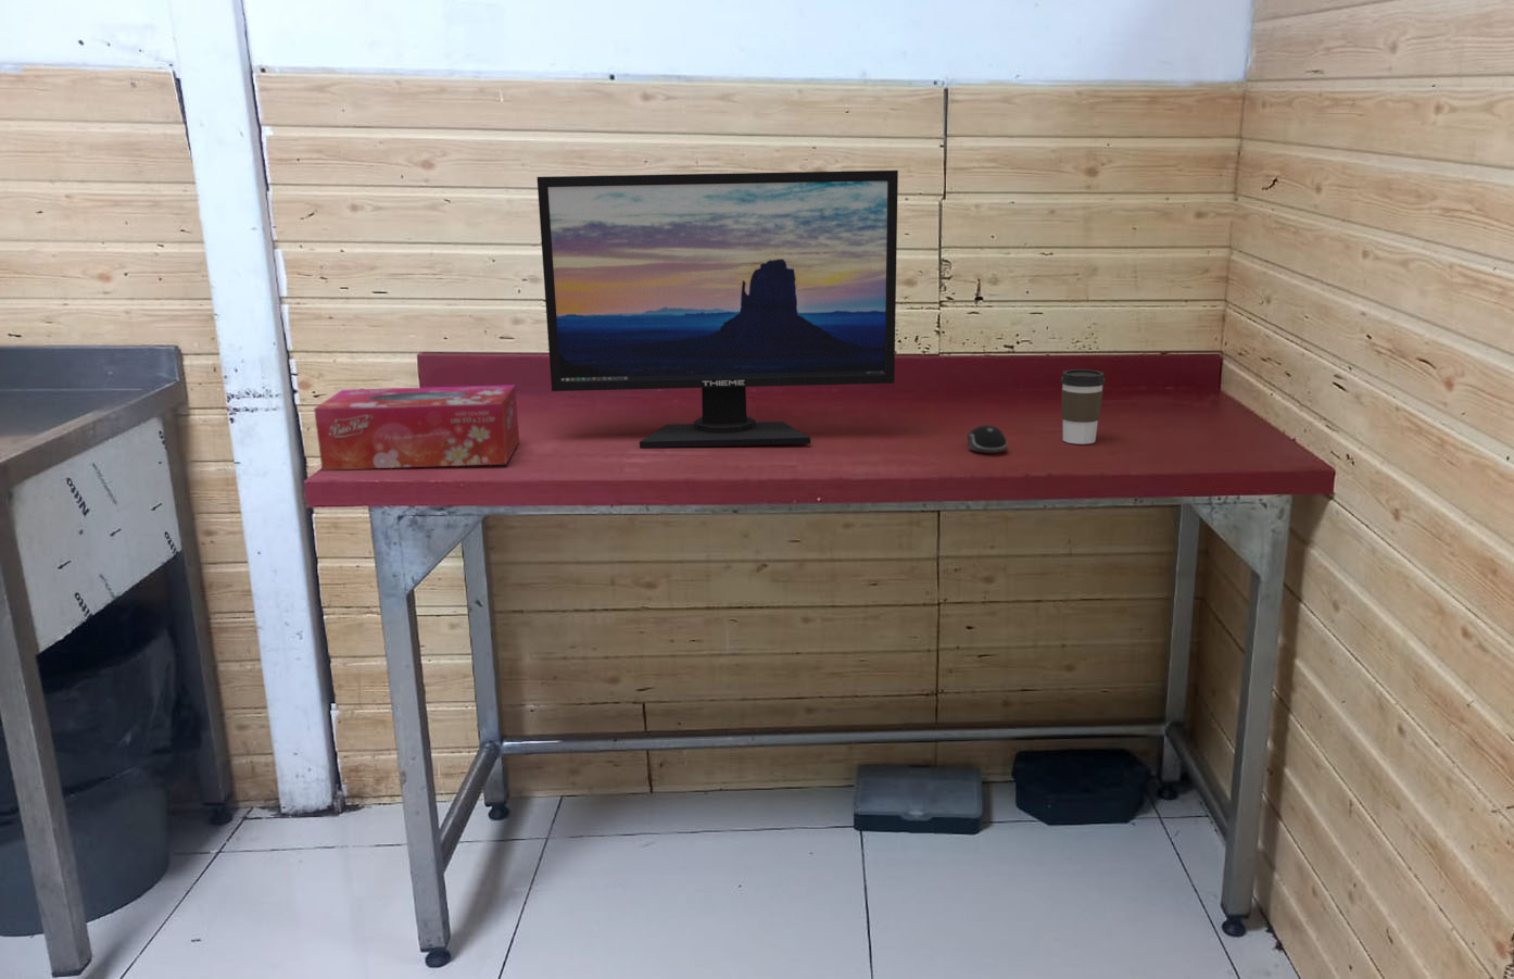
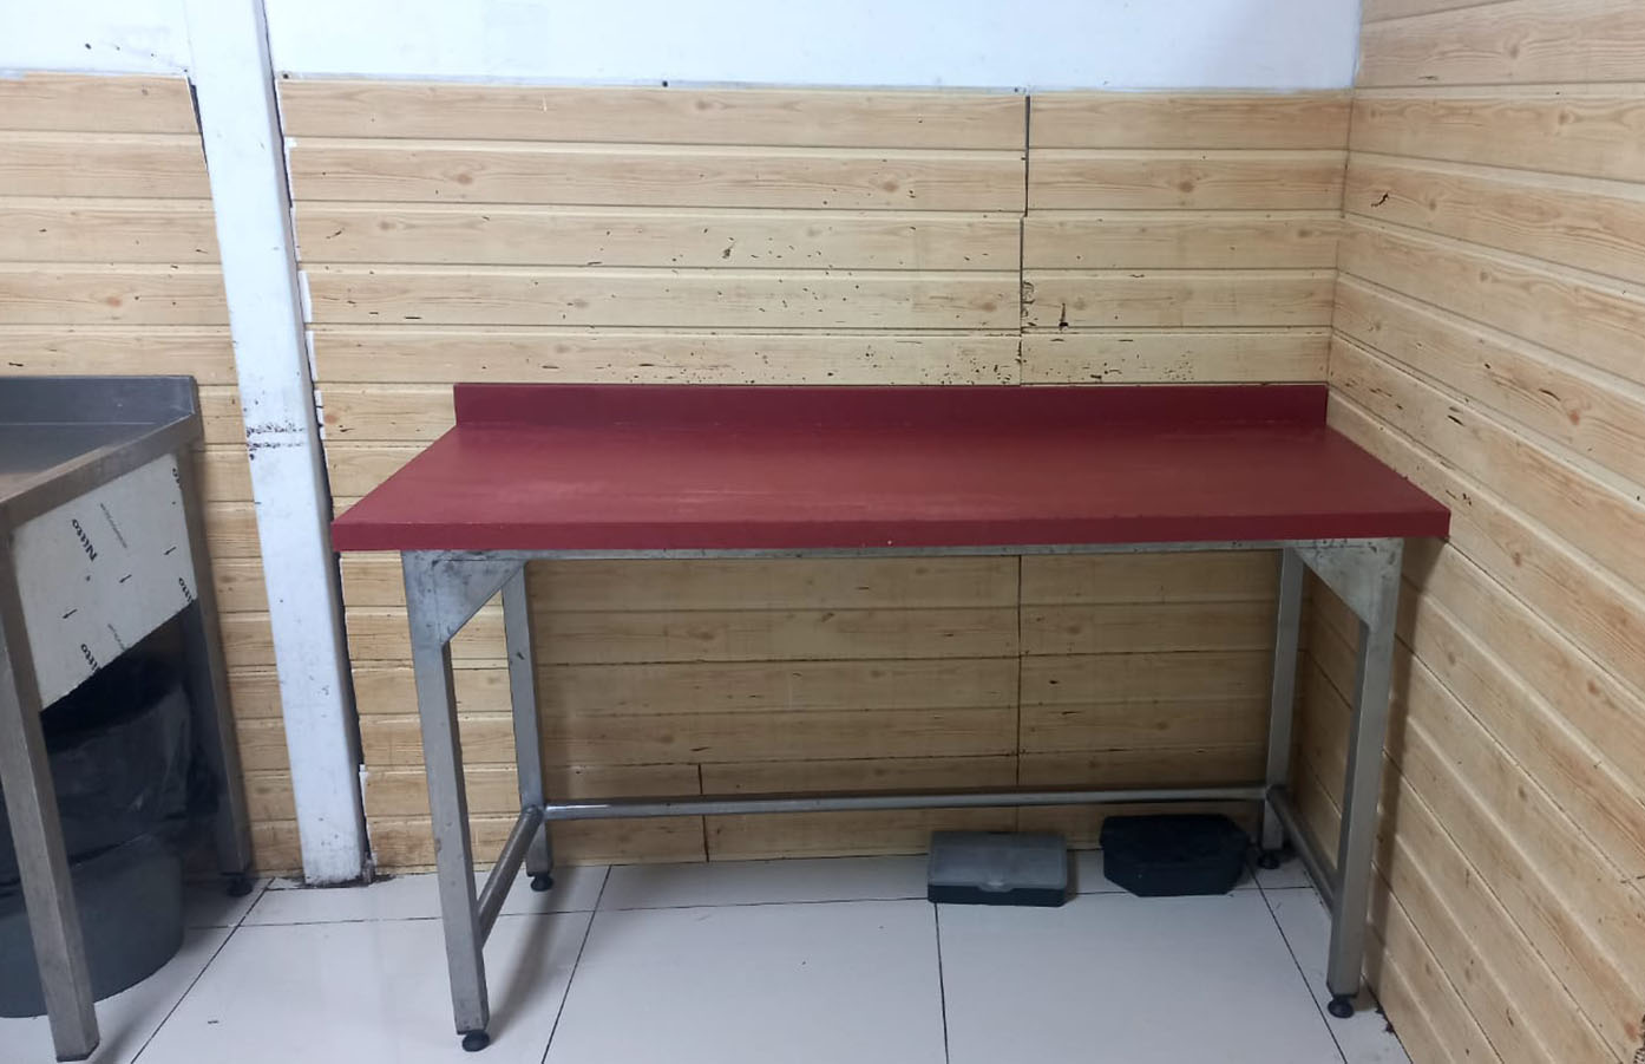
- computer mouse [967,424,1007,455]
- computer monitor [536,170,899,449]
- coffee cup [1060,369,1106,446]
- tissue box [312,384,520,471]
